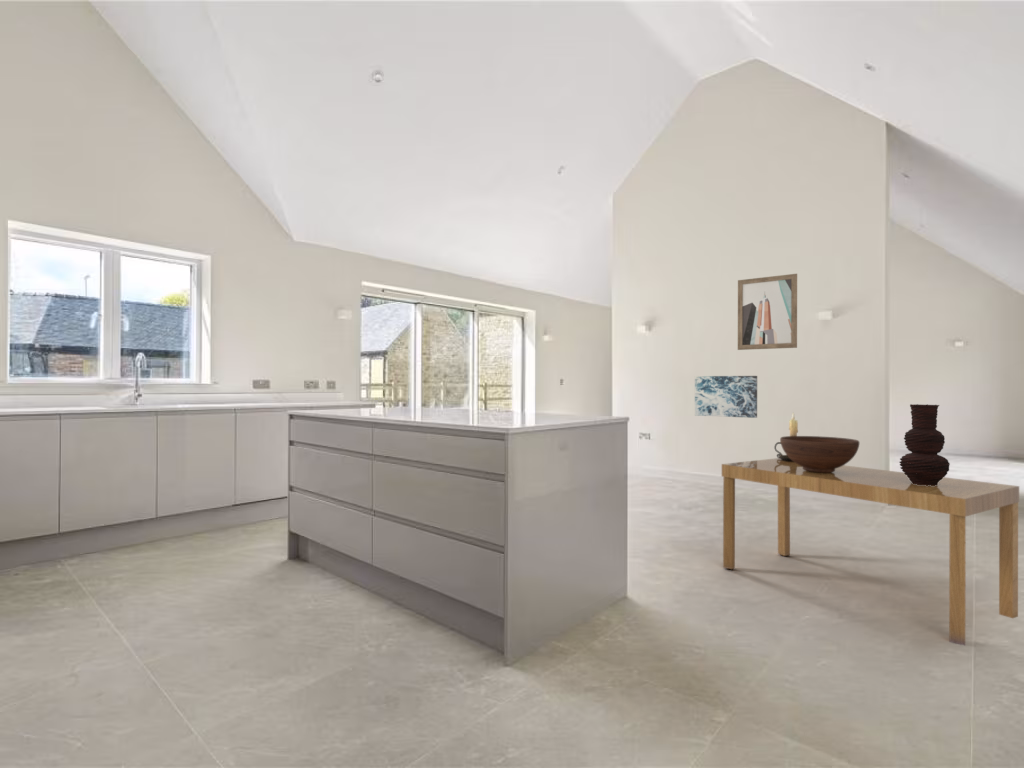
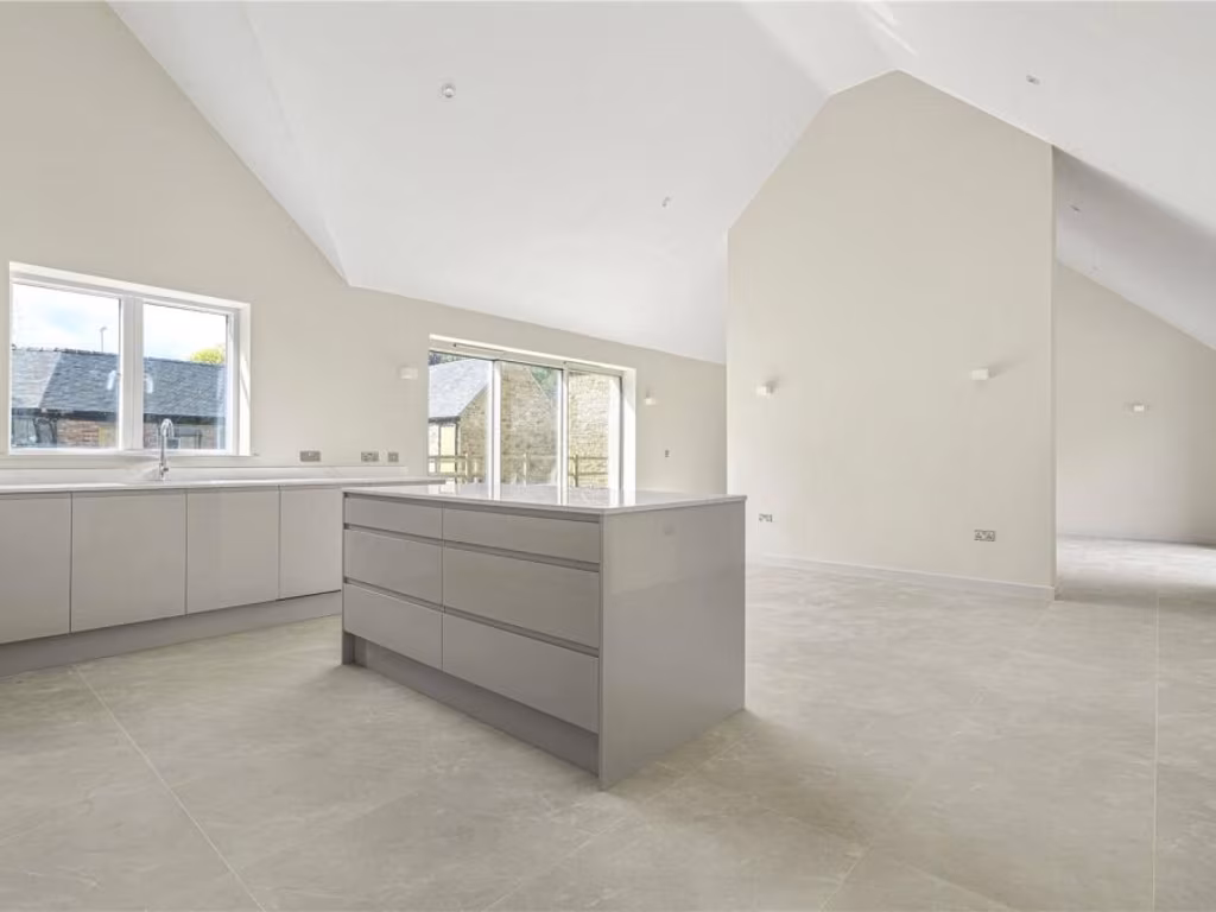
- fruit bowl [779,435,860,473]
- wall art [694,375,758,419]
- dining table [721,457,1020,646]
- wall art [737,273,798,351]
- vase [898,403,951,486]
- candle holder [773,412,799,462]
